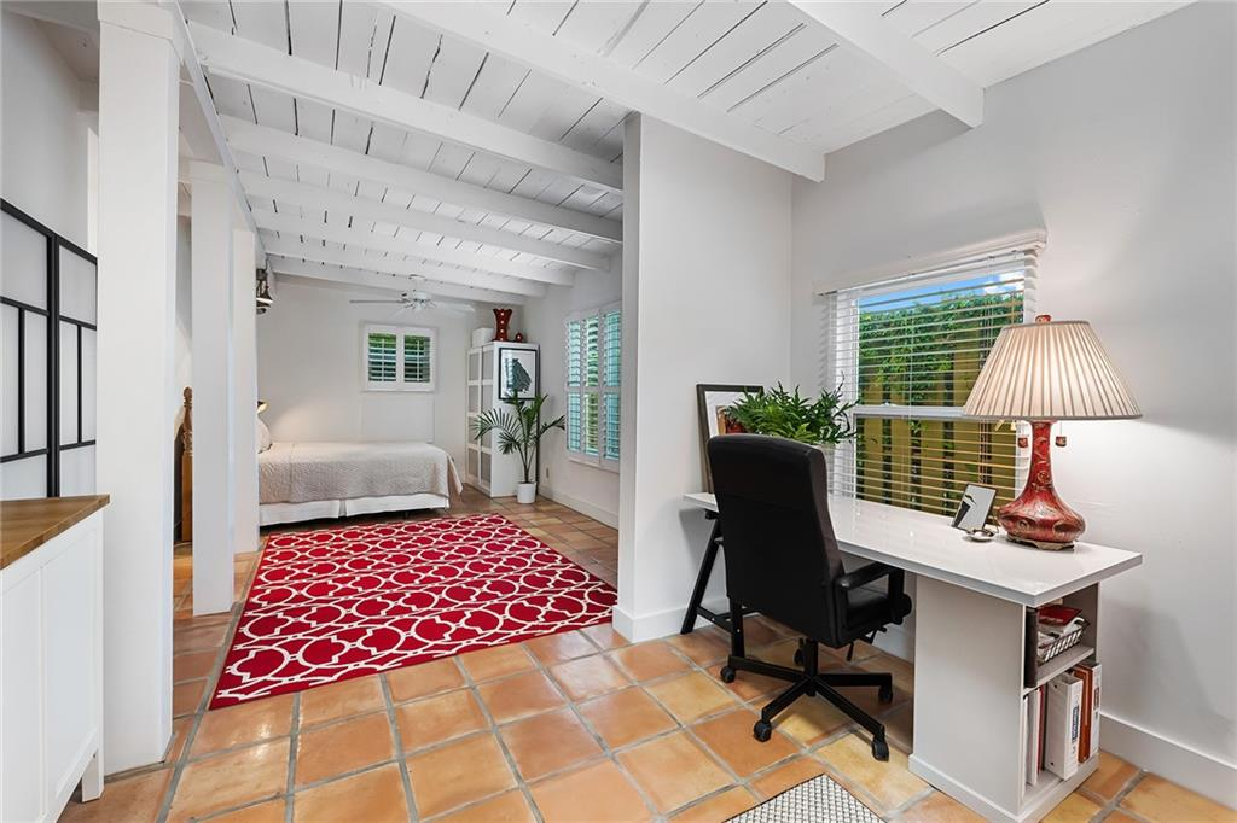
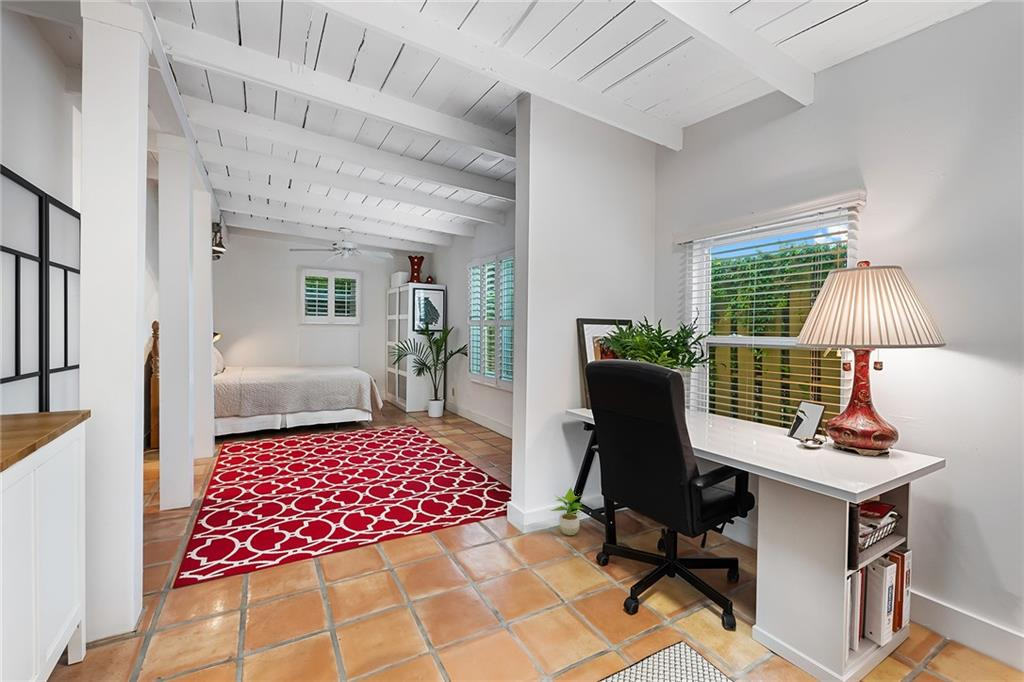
+ potted plant [550,486,584,536]
